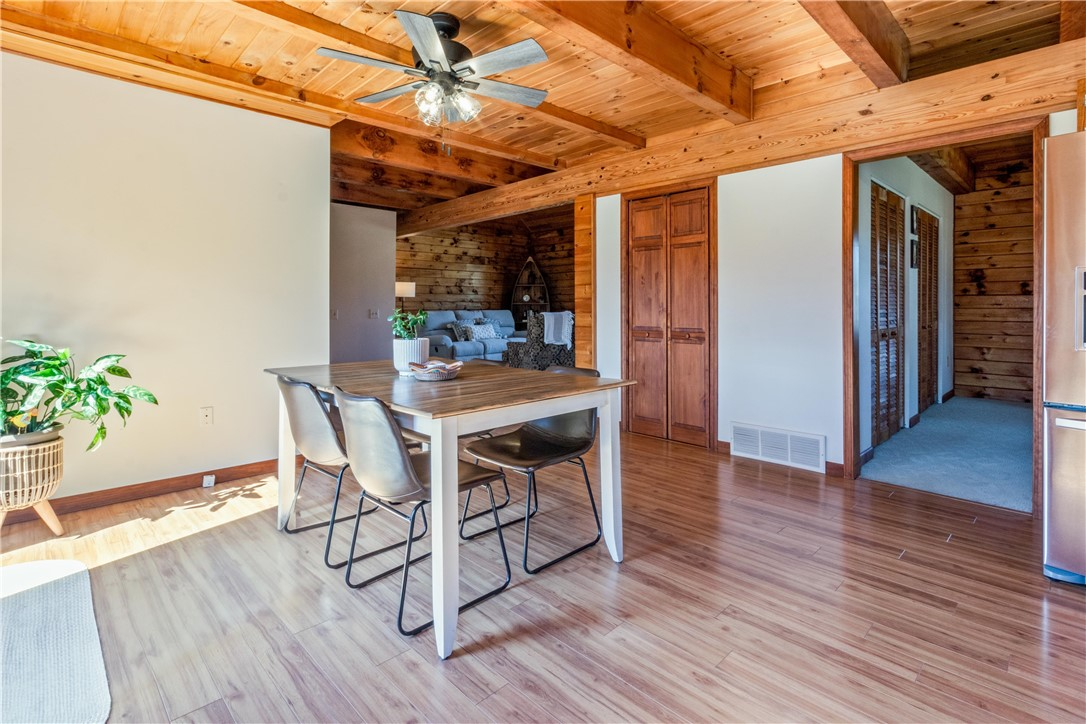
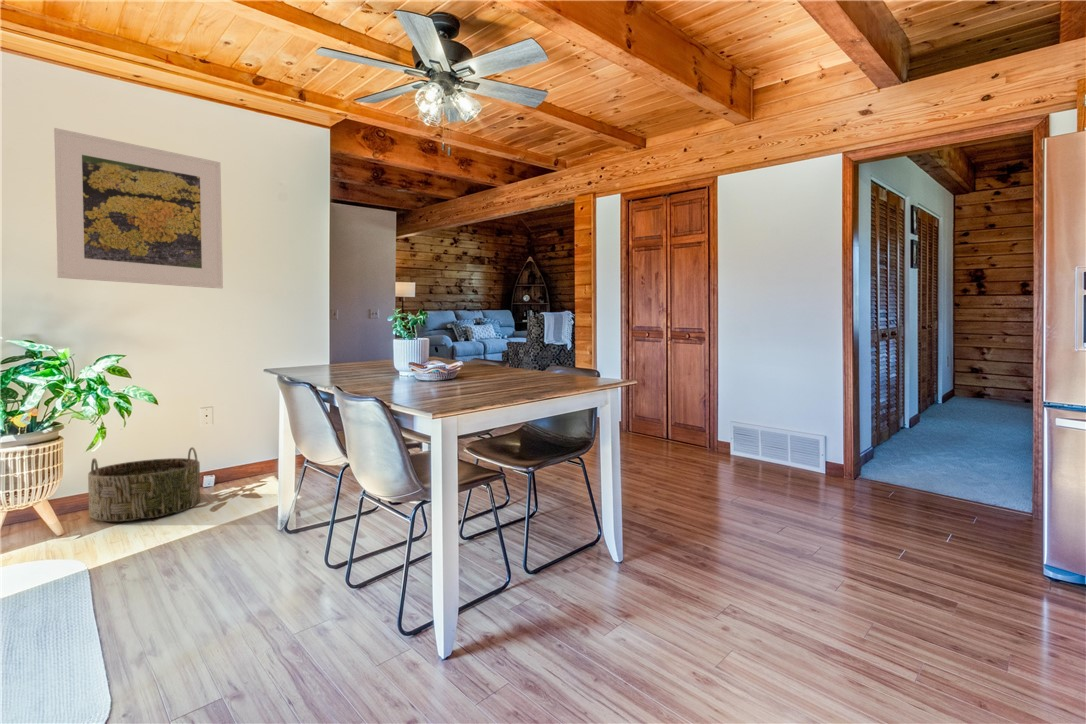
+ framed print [52,127,224,290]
+ basket [87,446,201,522]
